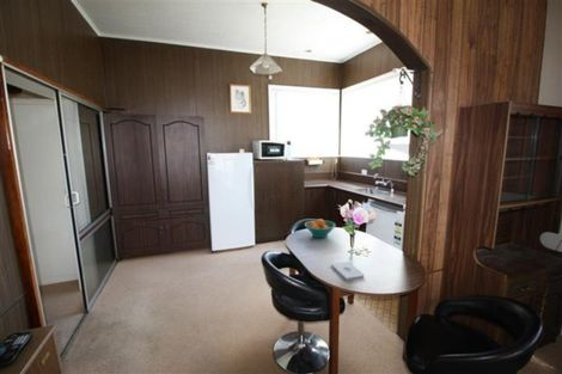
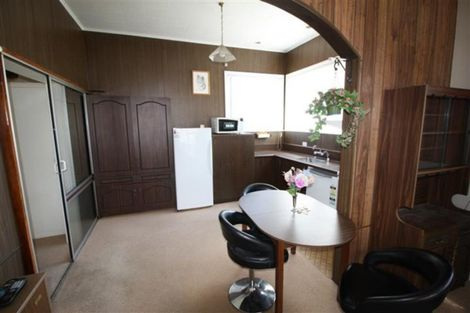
- notepad [330,260,365,282]
- fruit bowl [304,217,337,239]
